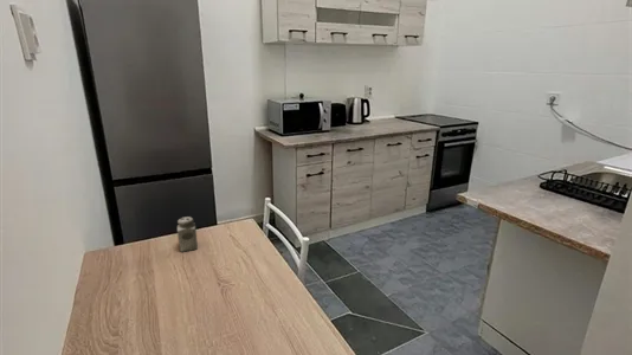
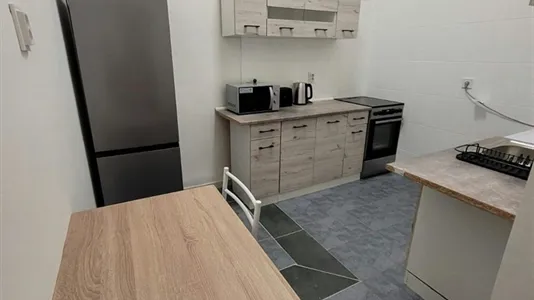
- salt shaker [176,215,199,253]
